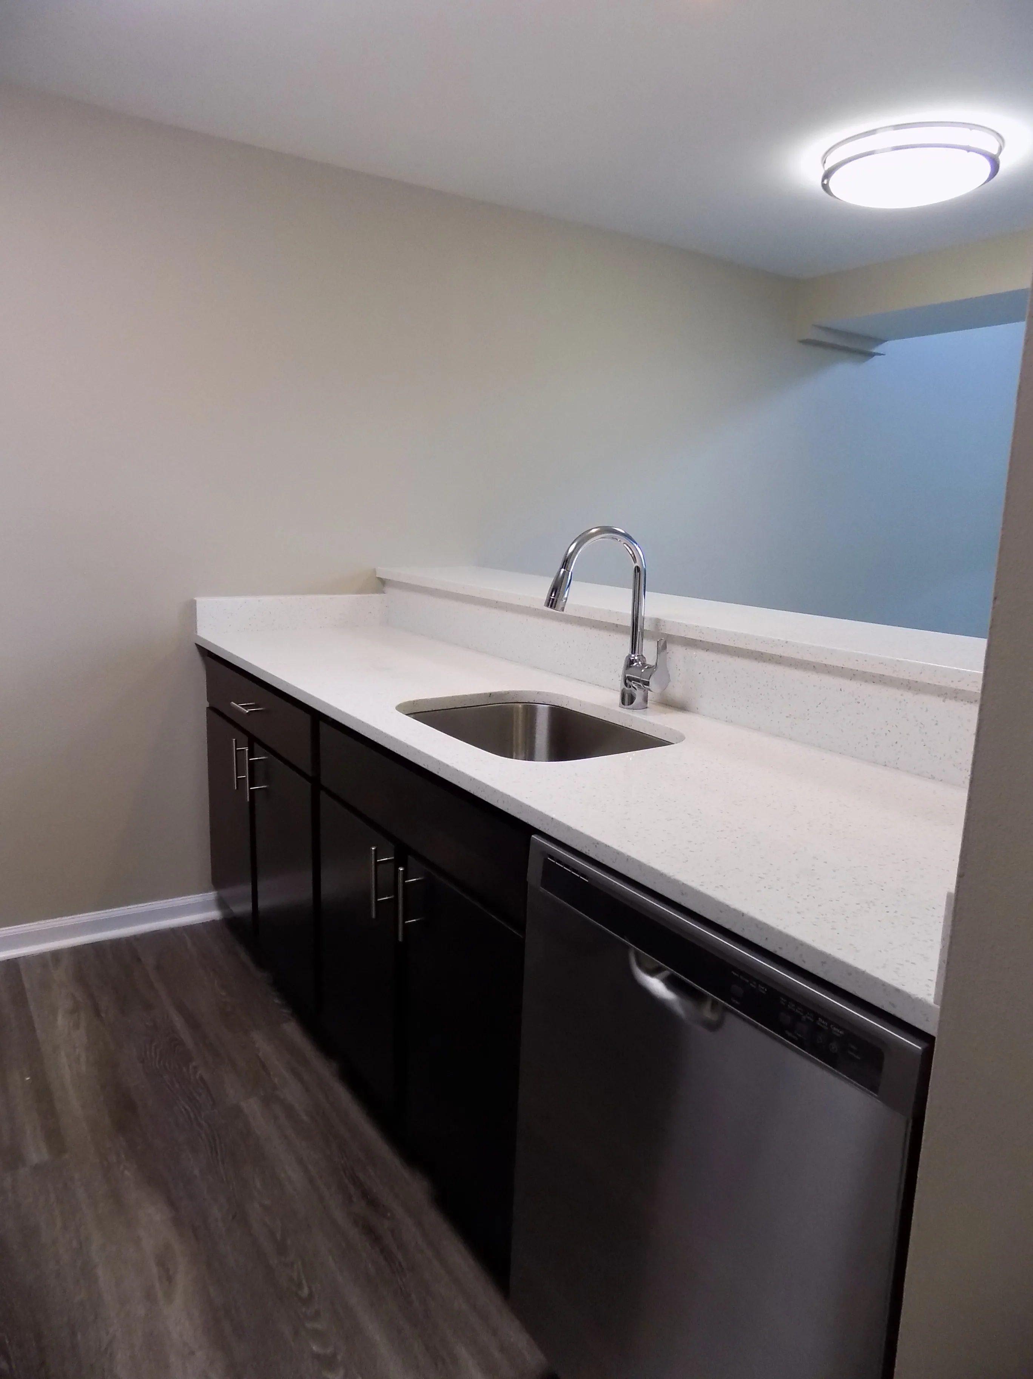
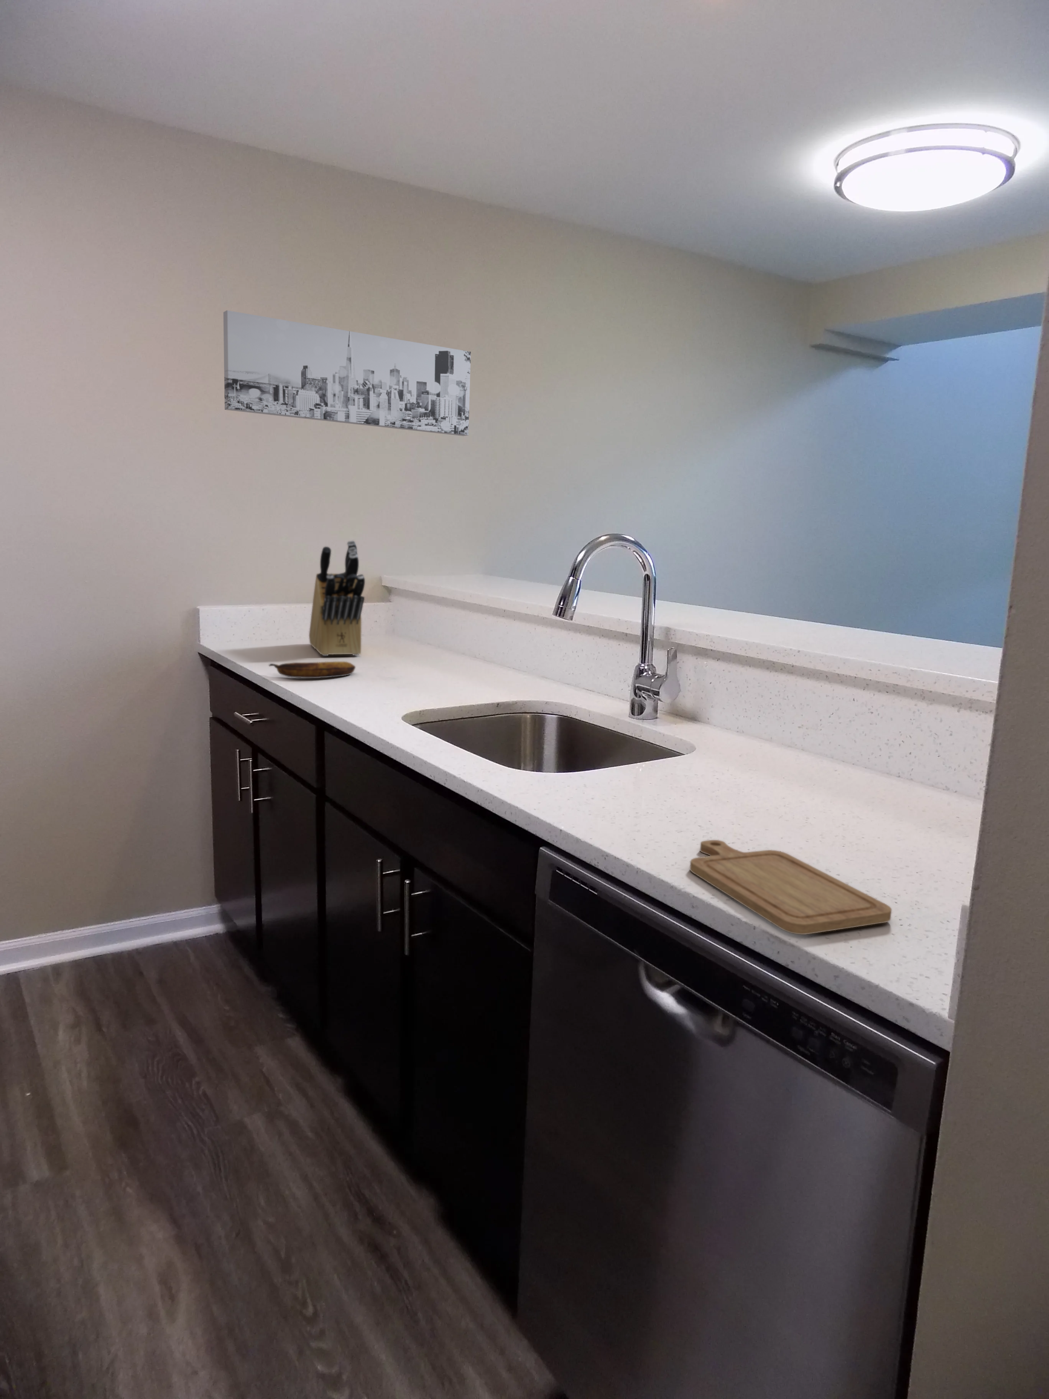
+ banana [268,661,356,679]
+ chopping board [690,839,893,935]
+ knife block [309,540,366,657]
+ wall art [223,310,472,436]
